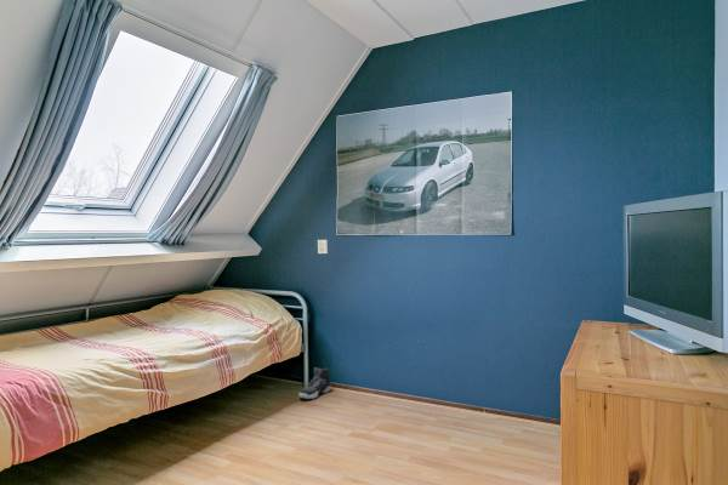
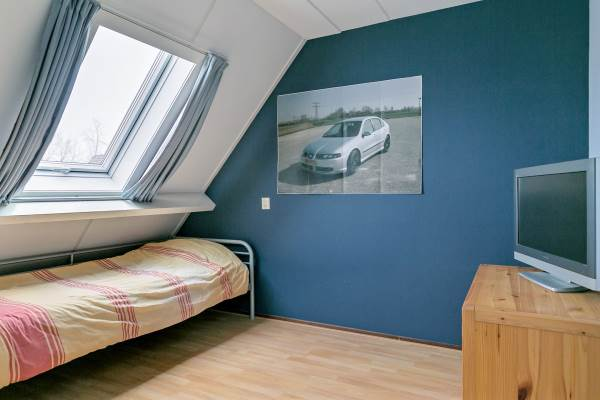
- sneaker [297,366,332,400]
